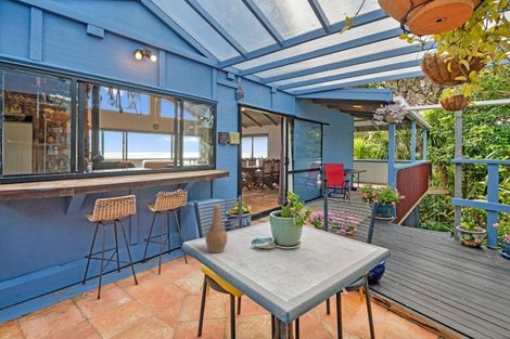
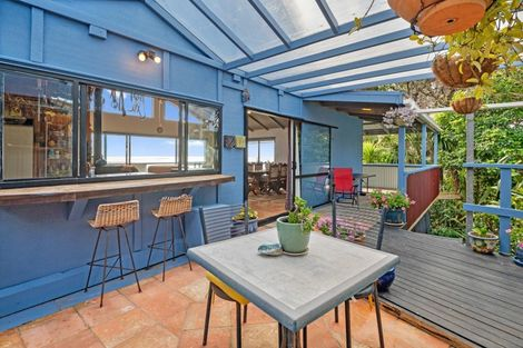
- vase [204,204,228,255]
